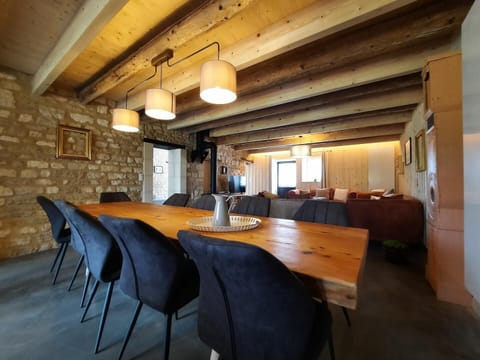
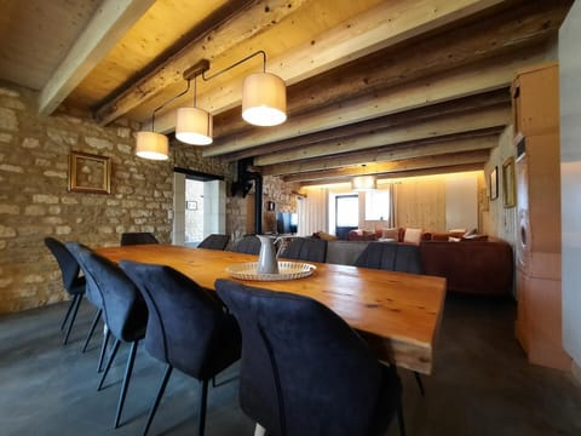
- potted plant [381,239,411,265]
